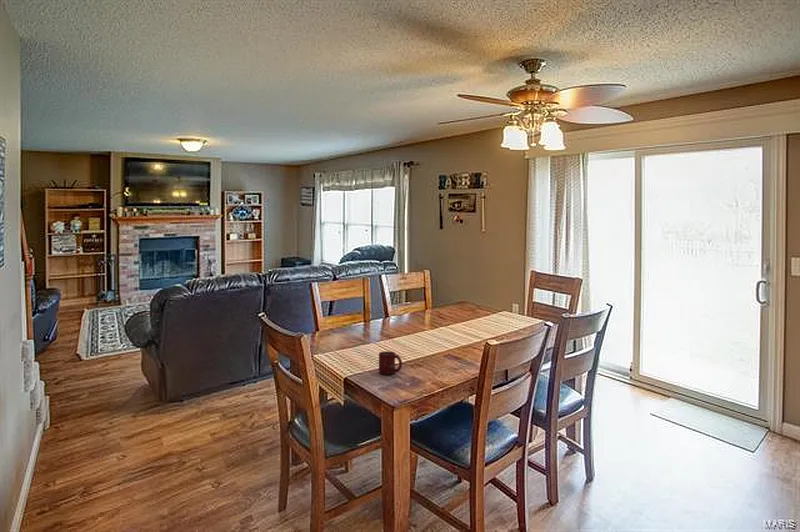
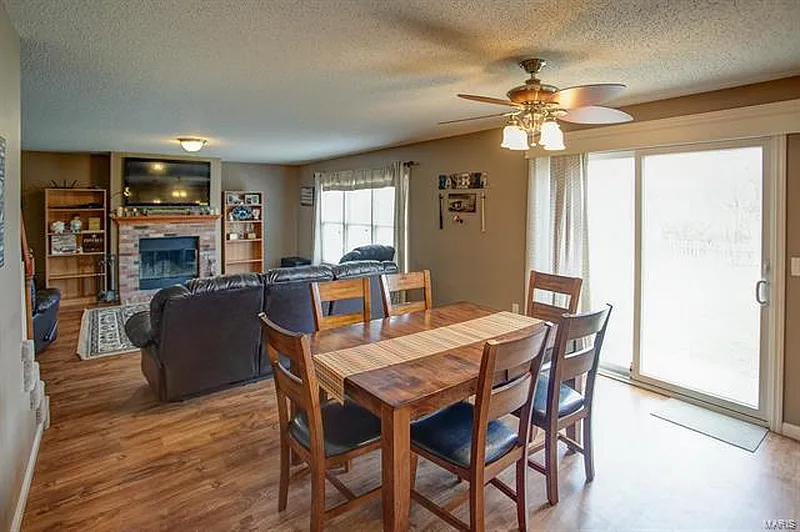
- cup [378,350,403,375]
